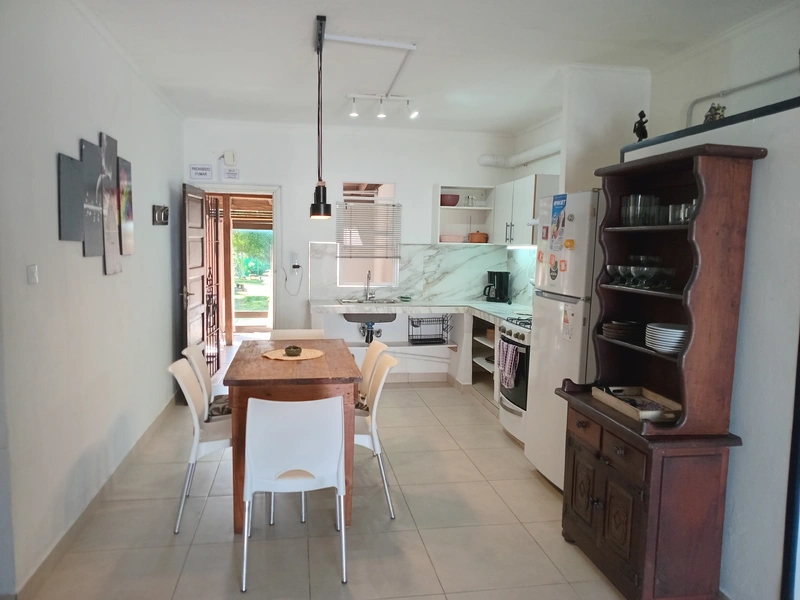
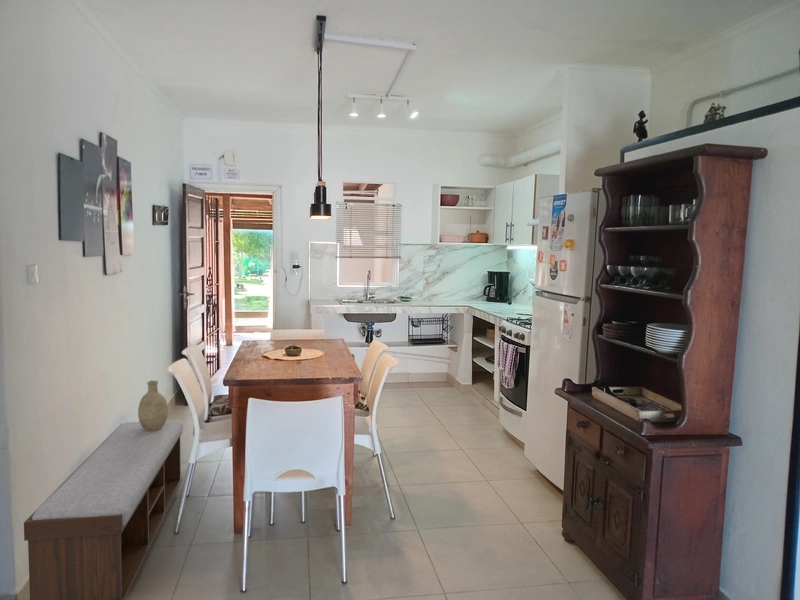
+ decorative vase [137,379,169,431]
+ bench [23,419,184,600]
